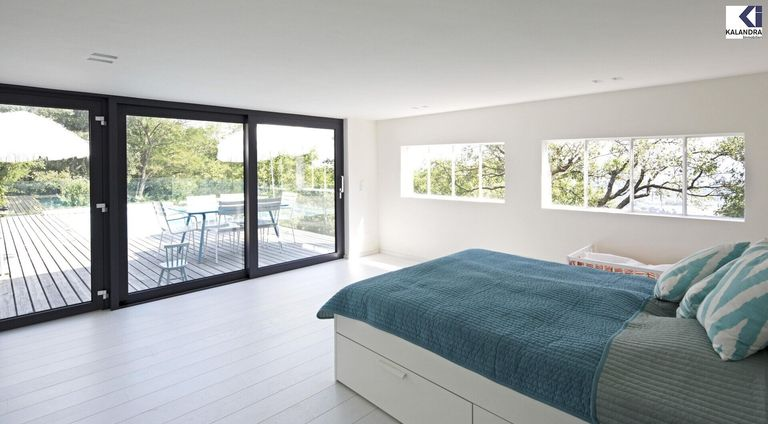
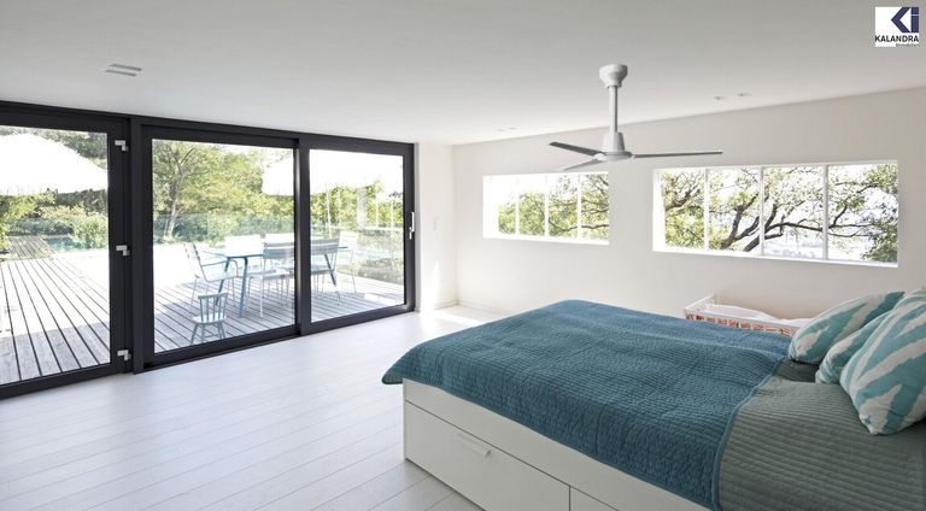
+ ceiling fan [547,63,727,172]
